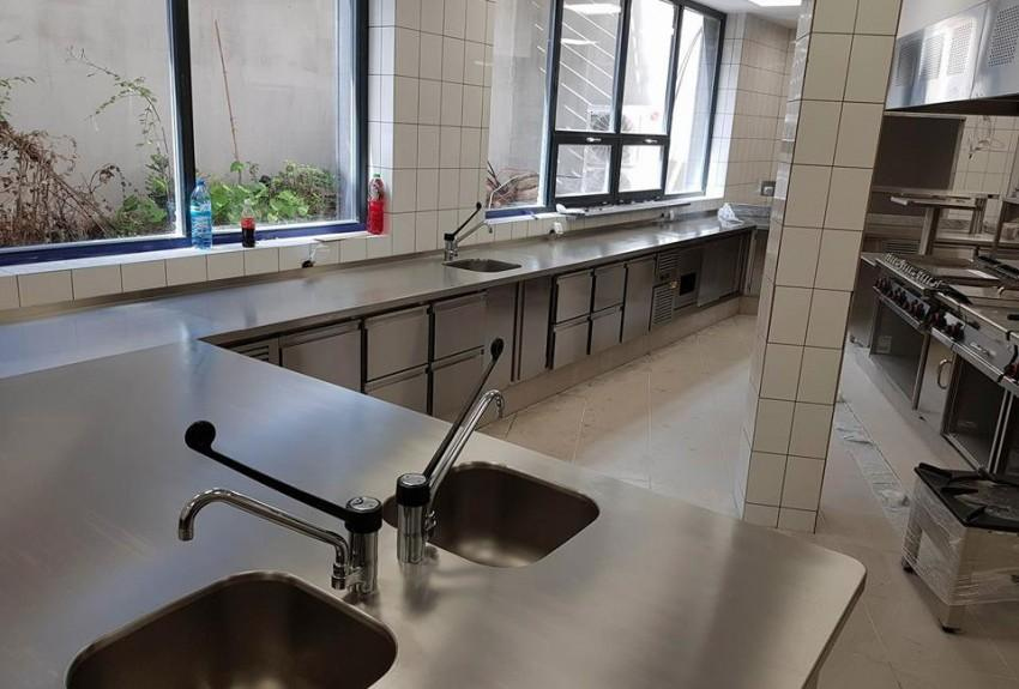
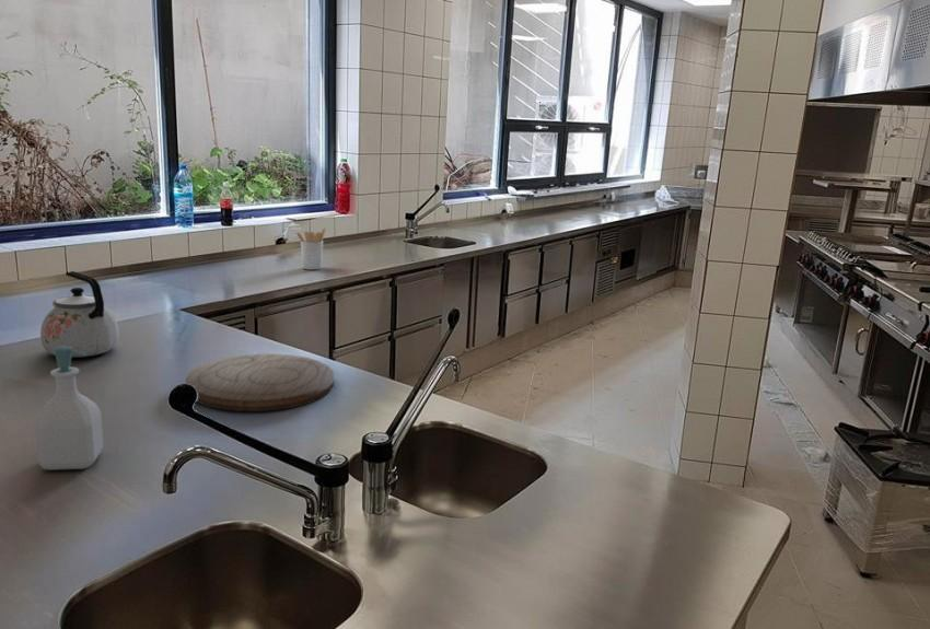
+ kettle [39,270,120,359]
+ cutting board [185,353,335,412]
+ soap bottle [34,346,105,471]
+ utensil holder [295,226,327,271]
